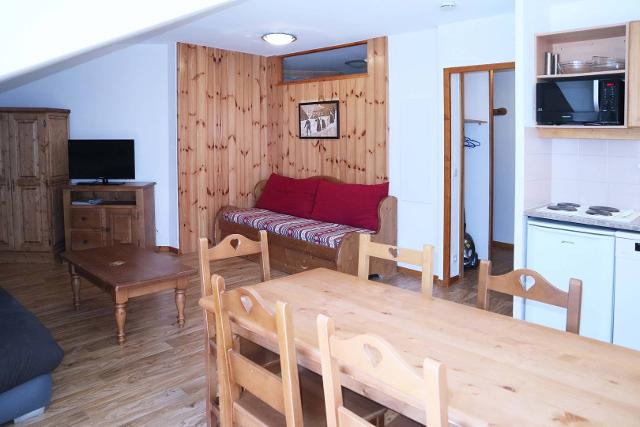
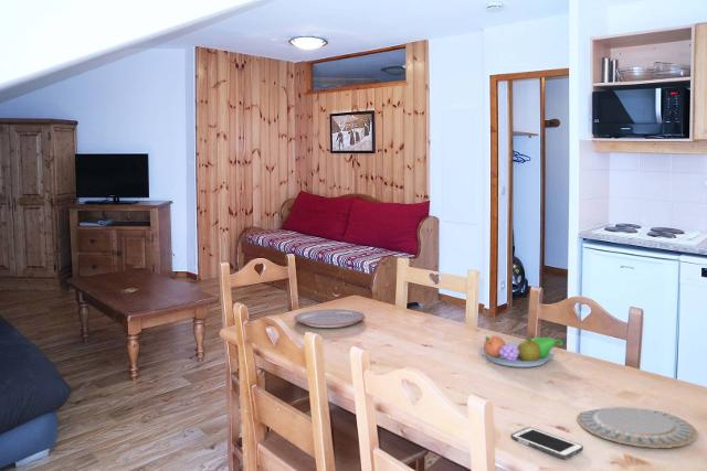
+ cell phone [510,427,584,460]
+ plate [293,308,366,329]
+ chinaware [576,406,698,449]
+ fruit bowl [479,334,564,368]
